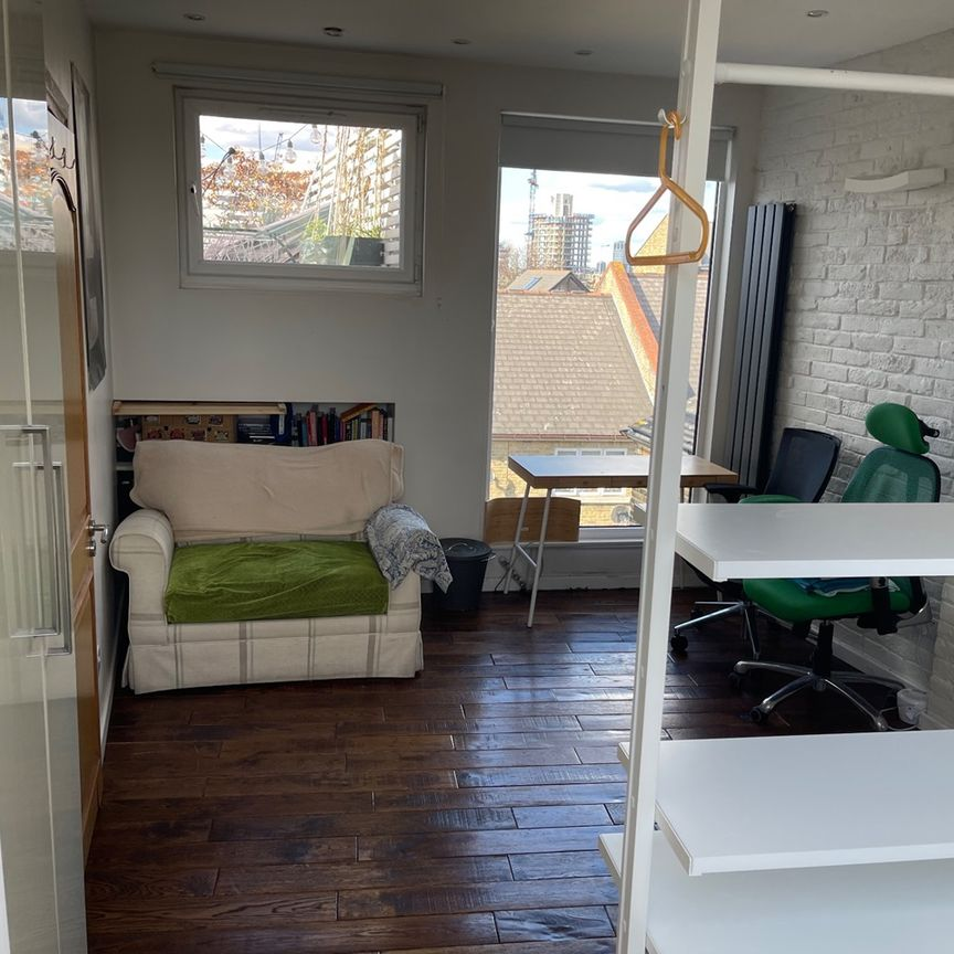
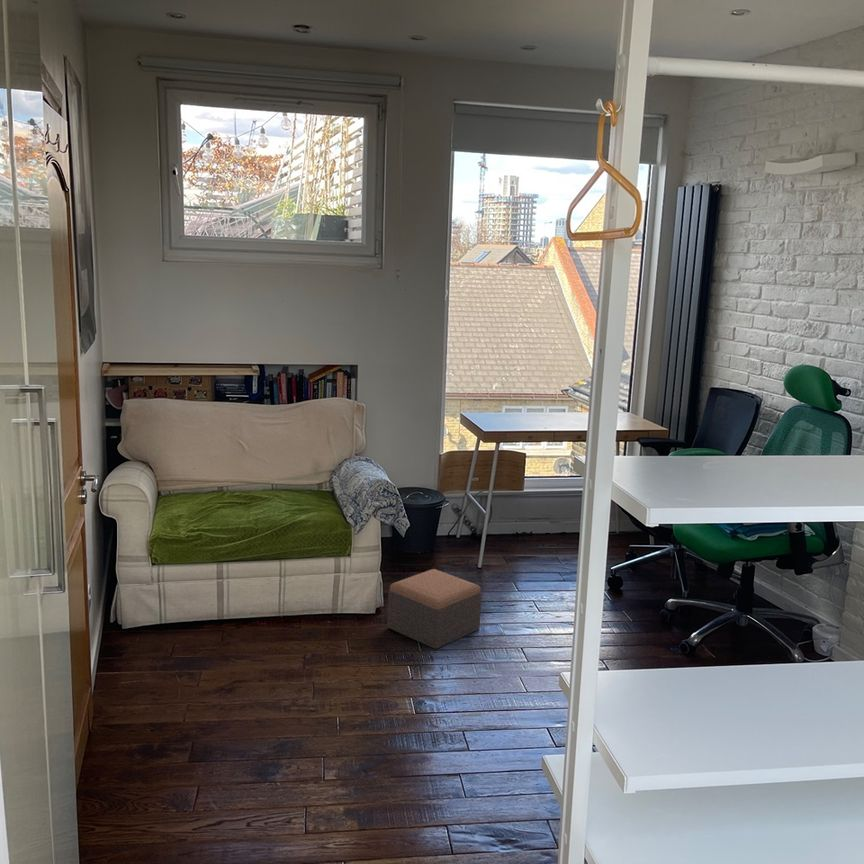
+ footstool [386,568,483,650]
